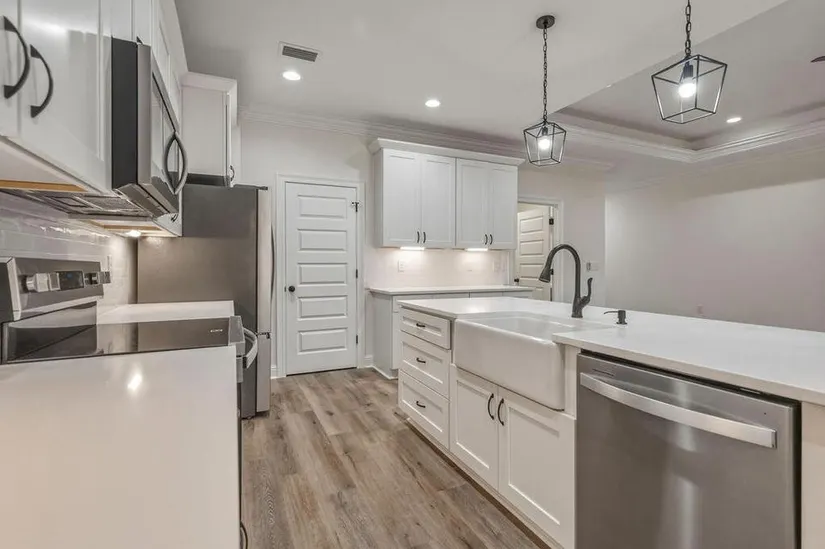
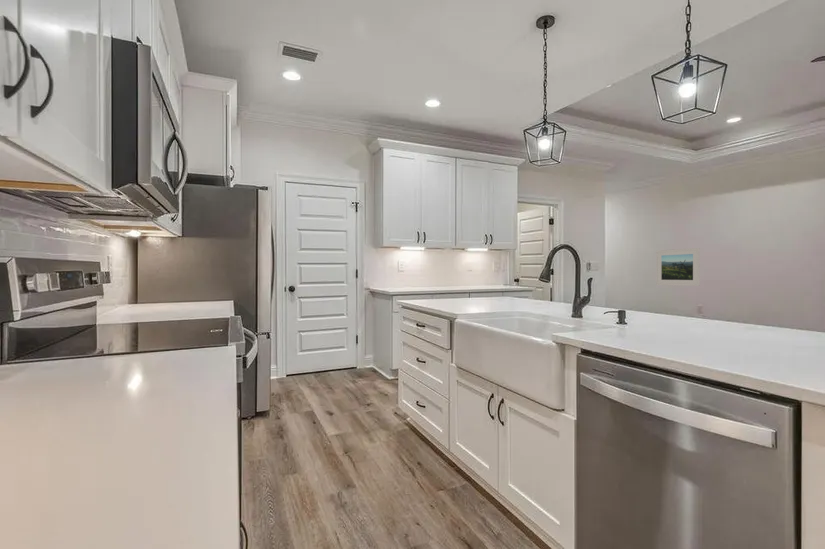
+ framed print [655,247,701,287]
